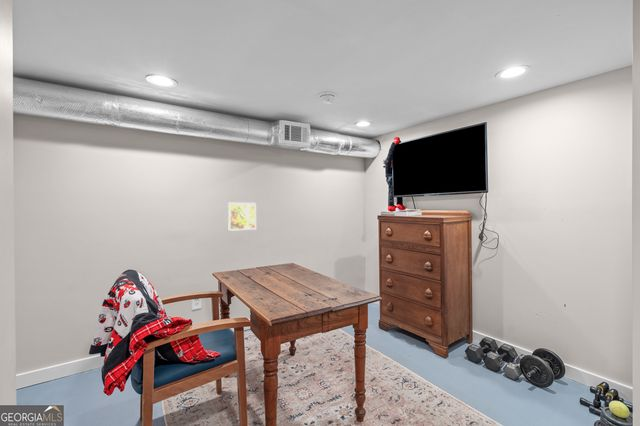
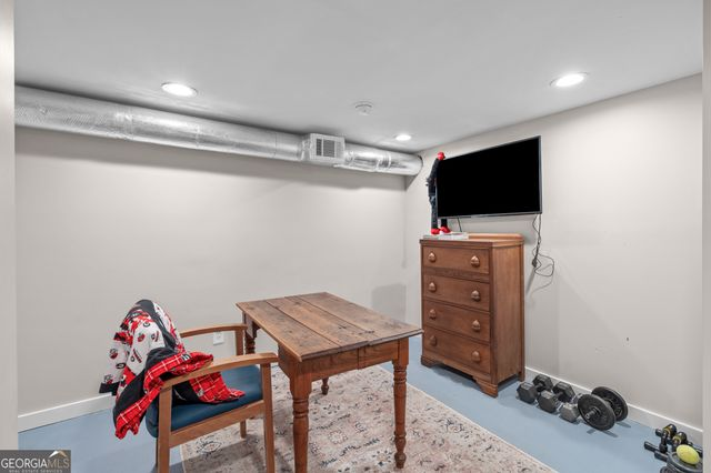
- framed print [227,202,257,232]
